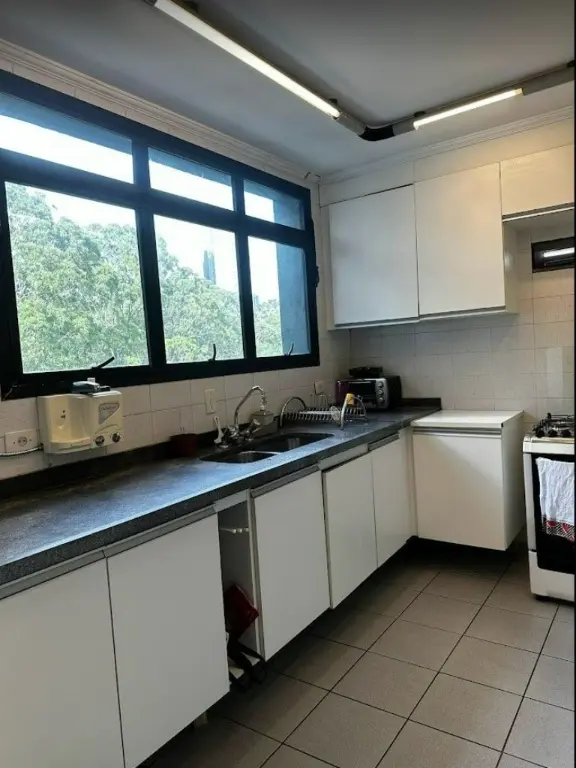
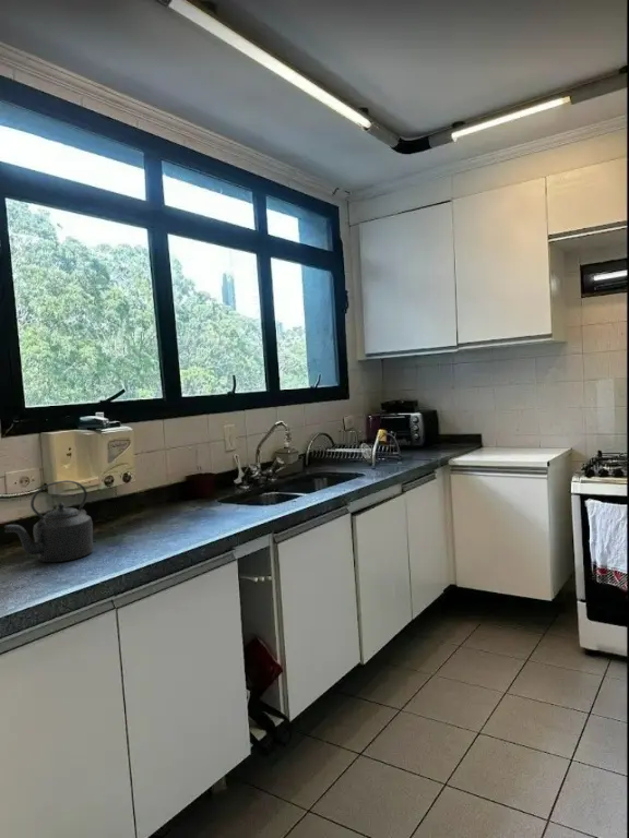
+ kettle [3,479,94,563]
